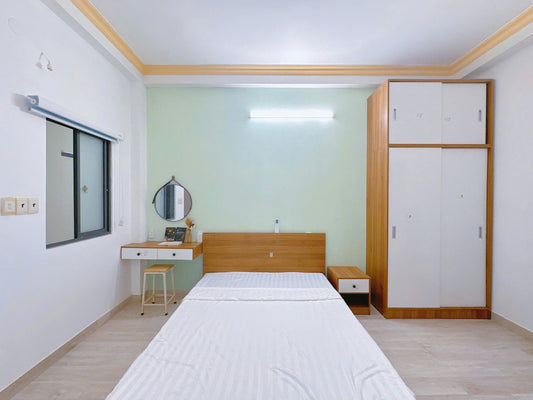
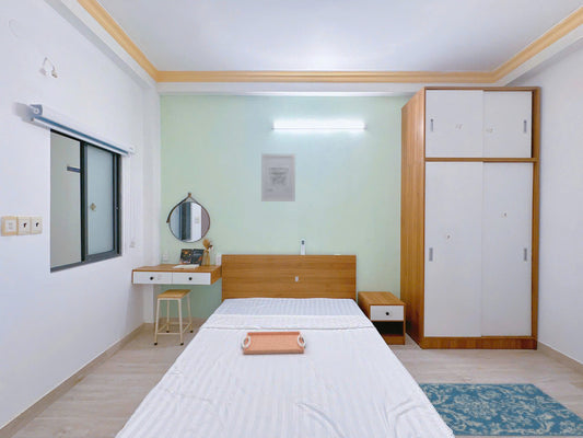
+ rug [417,382,583,437]
+ serving tray [241,331,307,355]
+ wall art [260,152,296,203]
